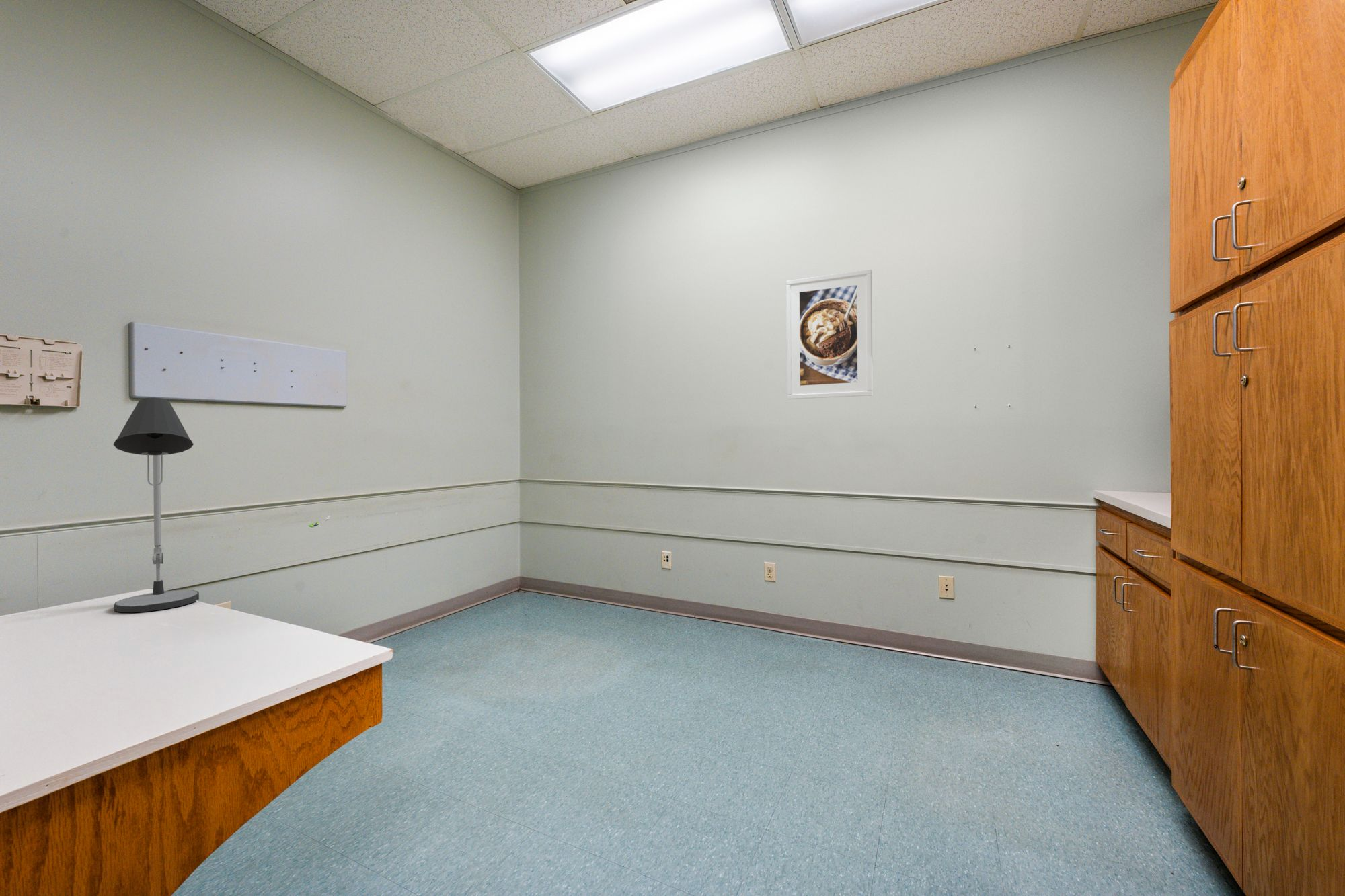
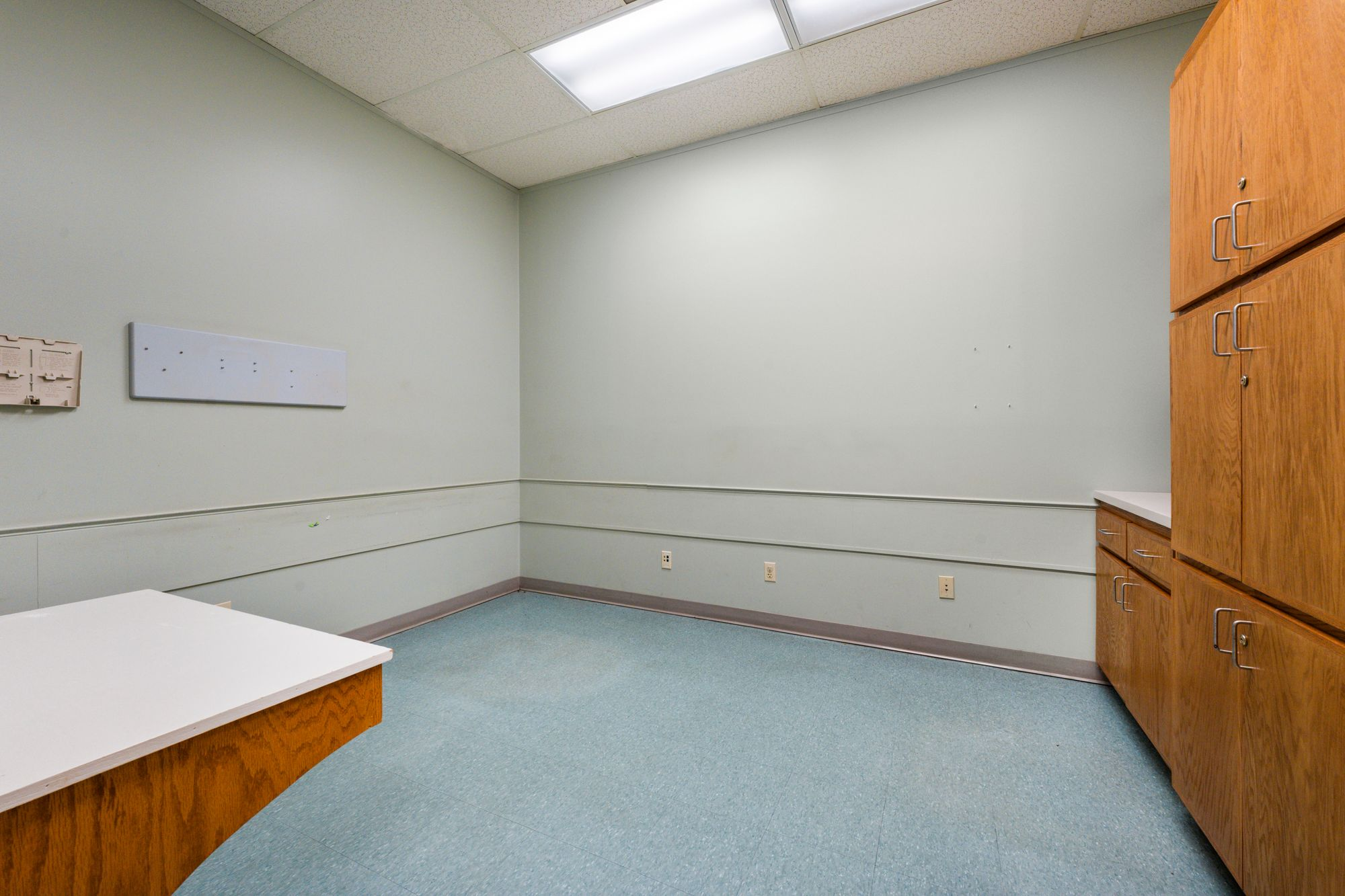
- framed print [785,268,874,400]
- desk lamp [113,397,200,613]
